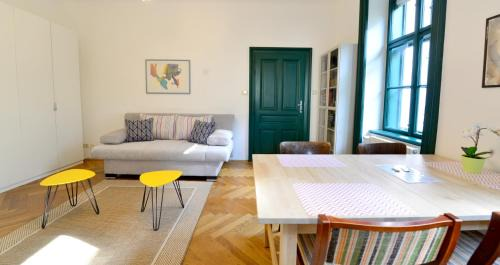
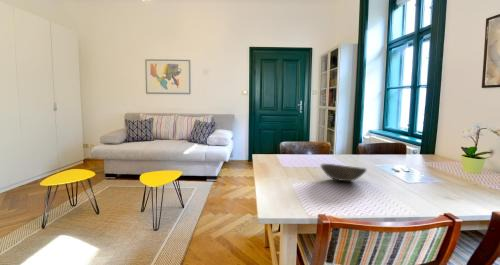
+ bowl [320,163,367,182]
